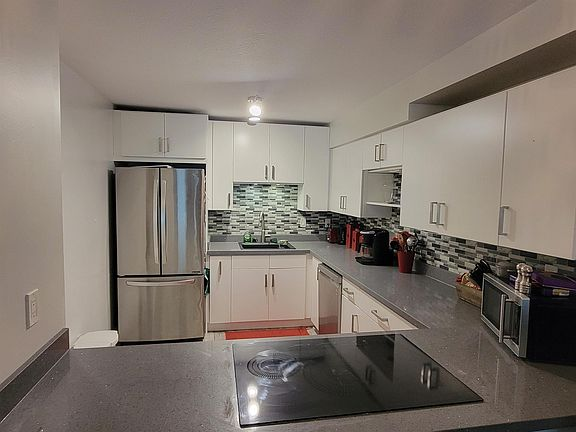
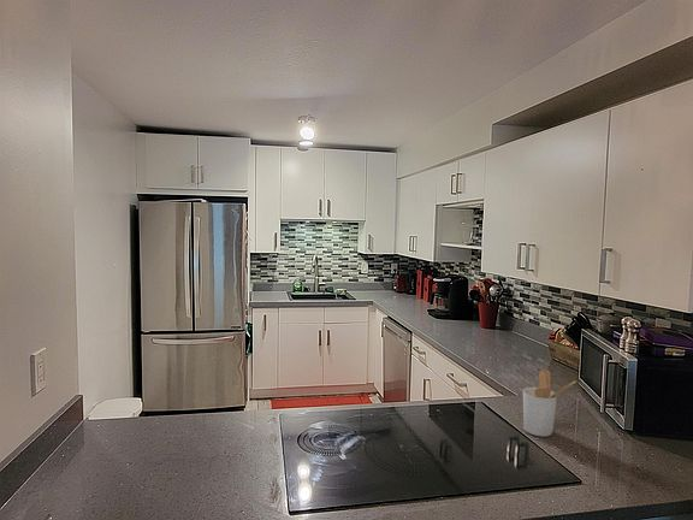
+ utensil holder [522,368,578,438]
